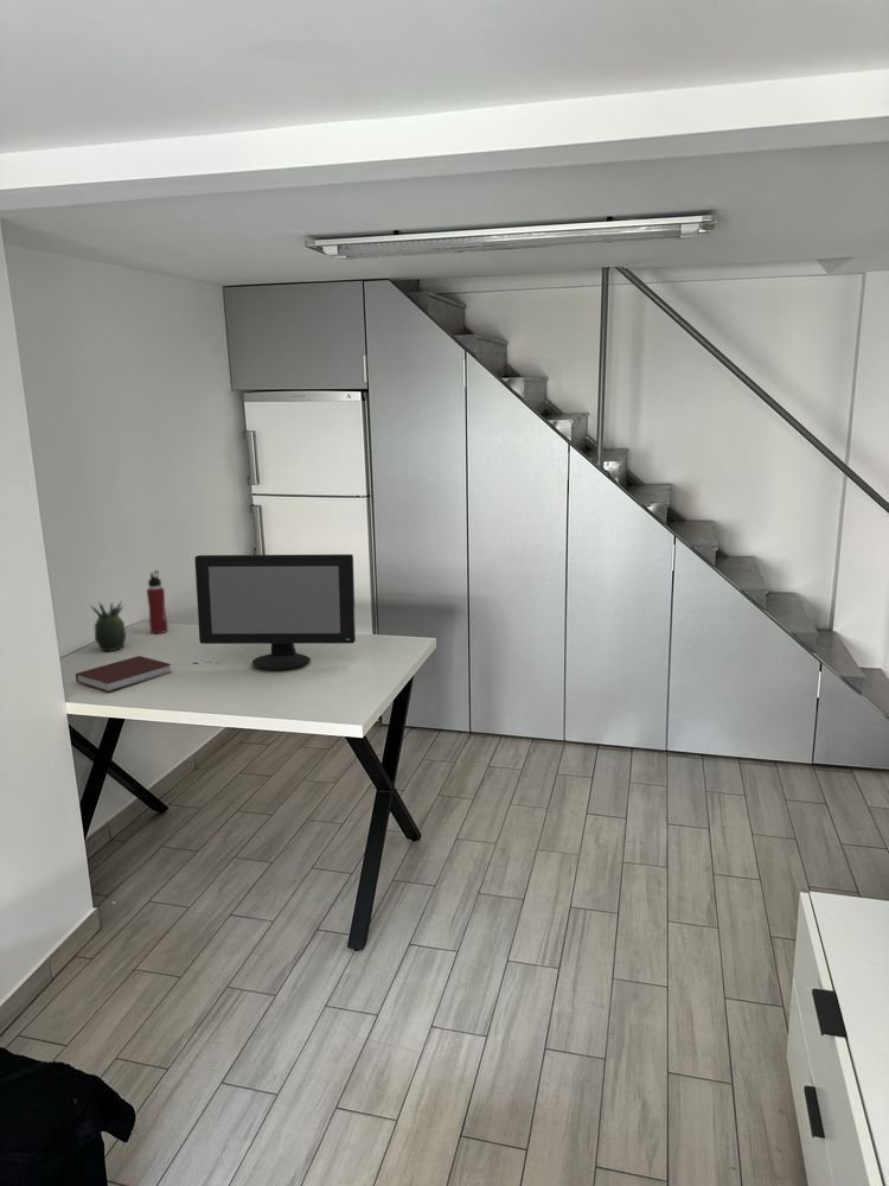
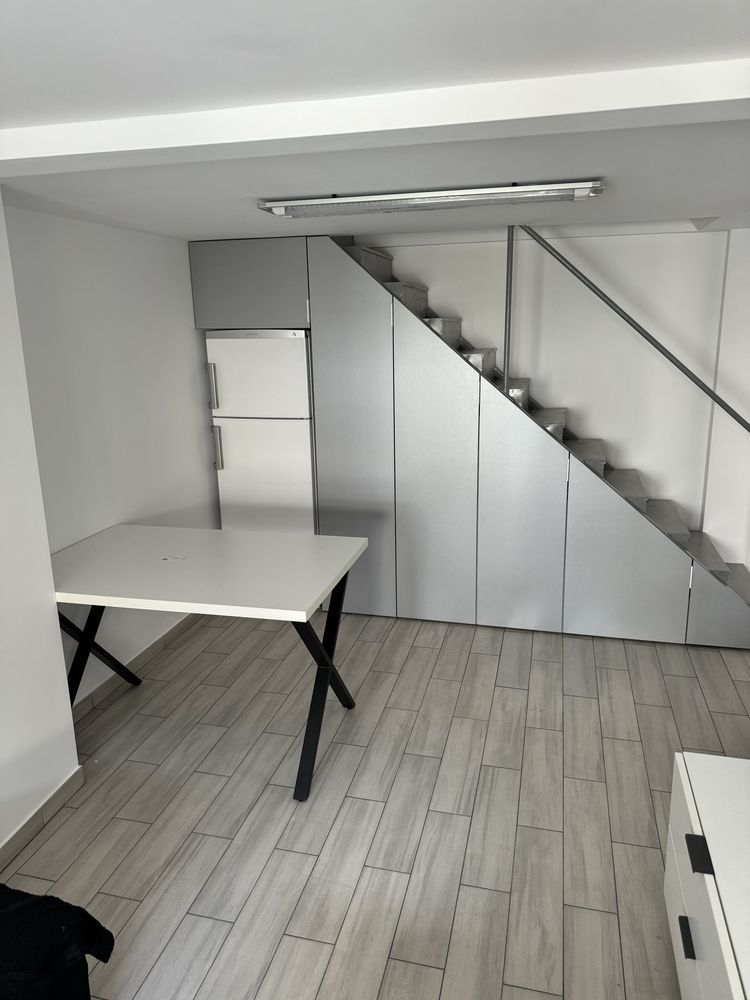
- computer monitor [193,553,357,670]
- succulent plant [89,600,127,652]
- notebook [75,655,173,693]
- water bottle [146,569,168,635]
